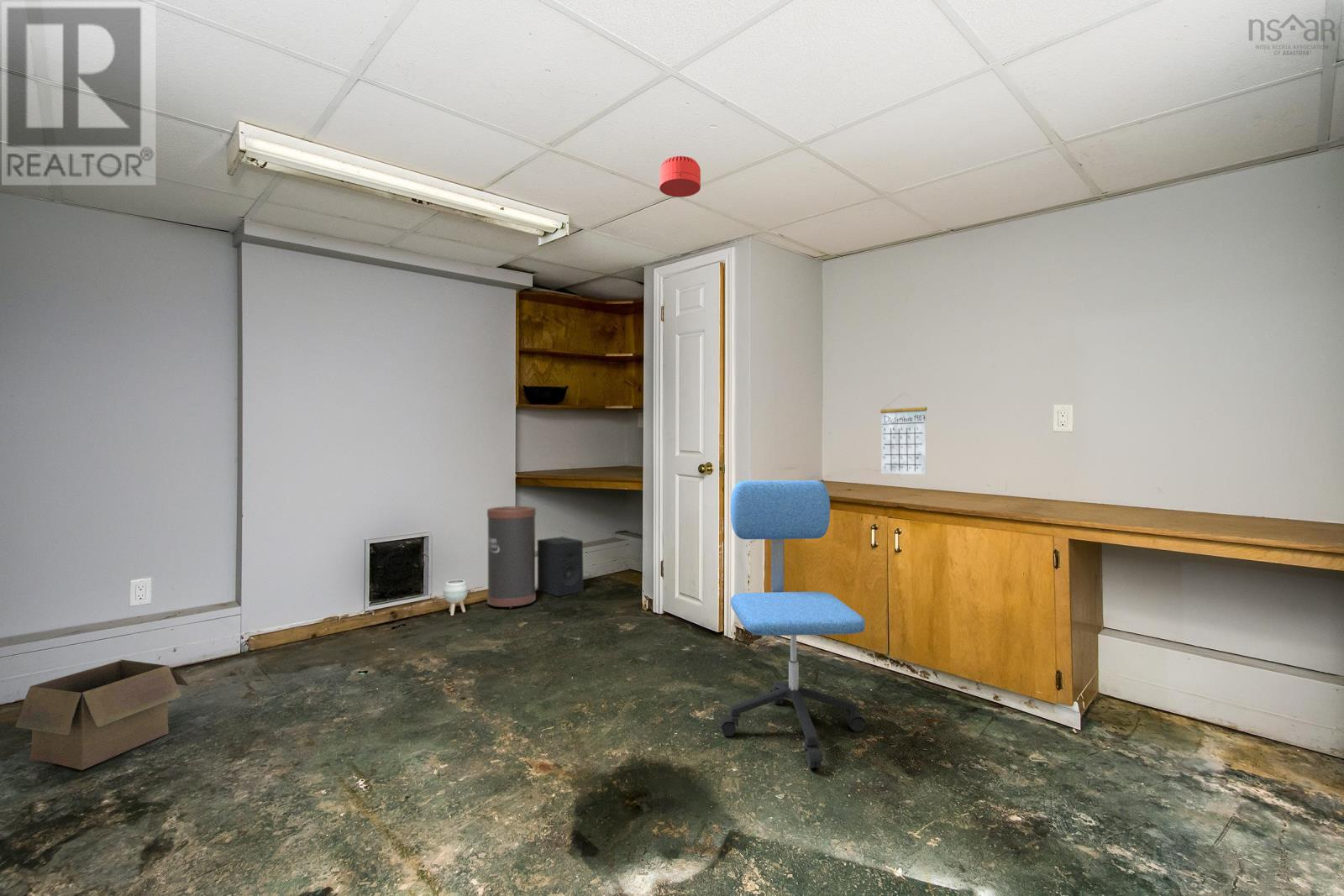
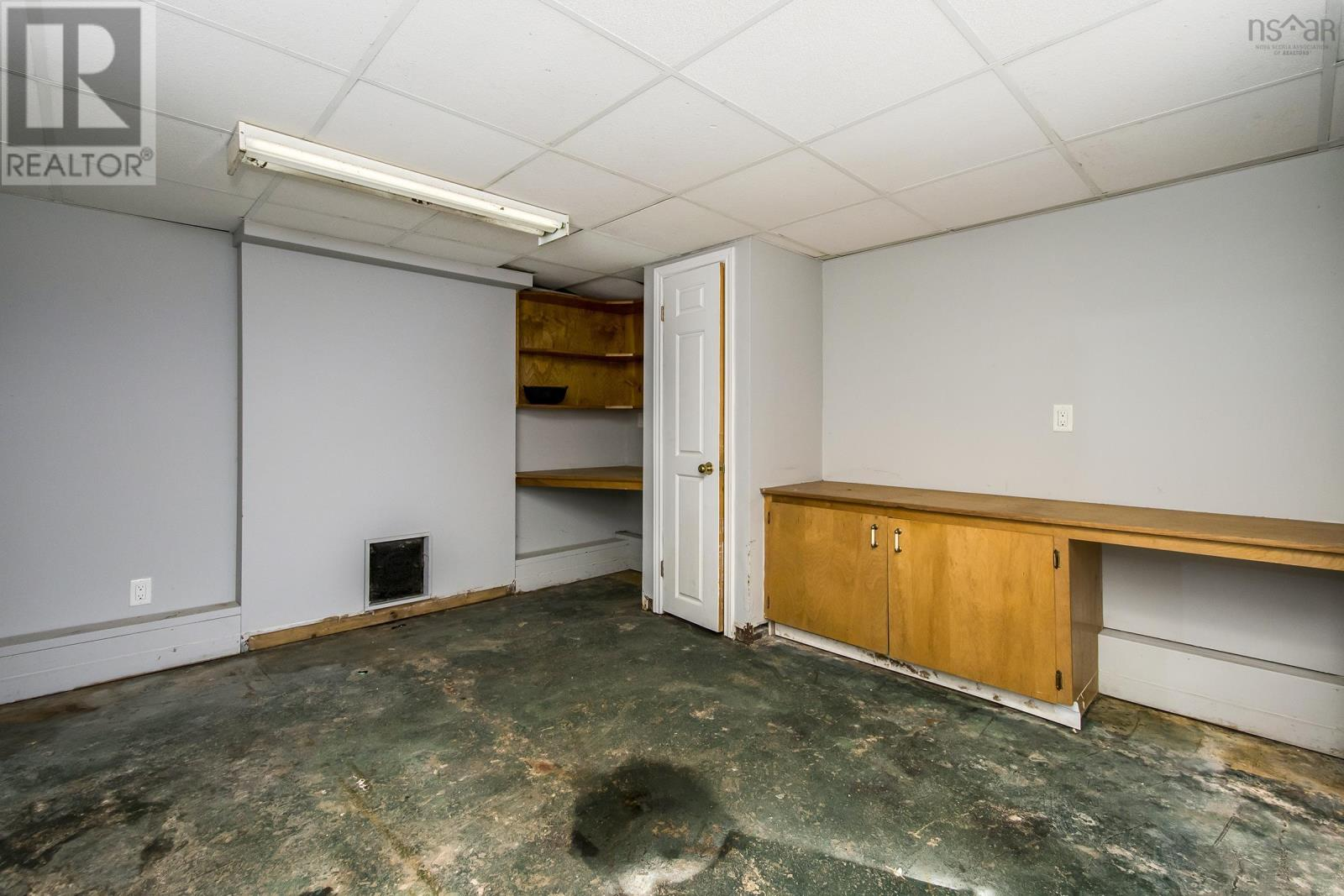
- speaker [537,536,585,598]
- smoke detector [659,155,701,198]
- office chair [718,479,867,768]
- planter [443,579,469,616]
- box [14,658,190,771]
- calendar [879,393,928,475]
- trash can [486,506,537,609]
